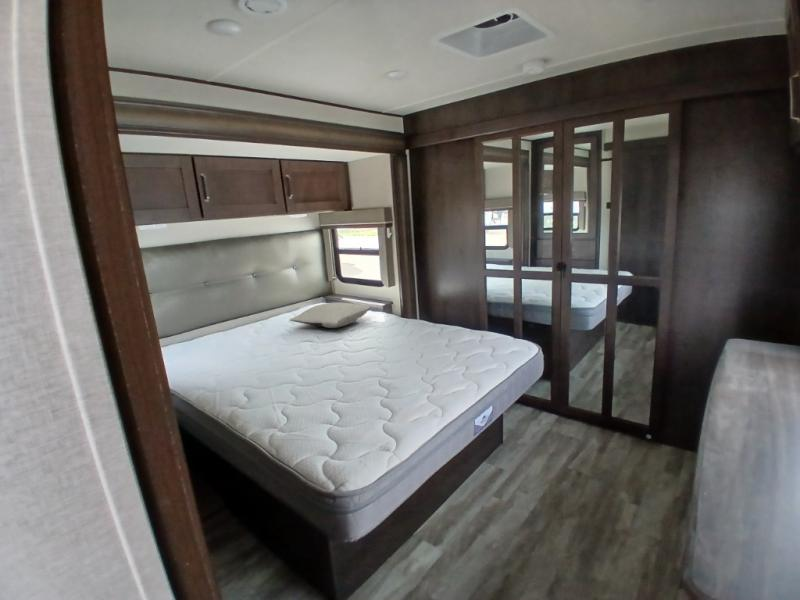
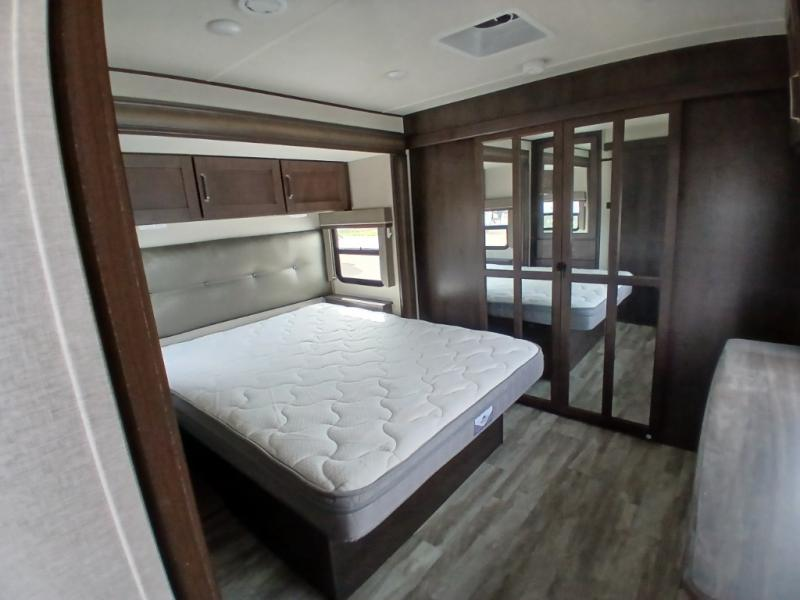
- pillow [289,301,372,329]
